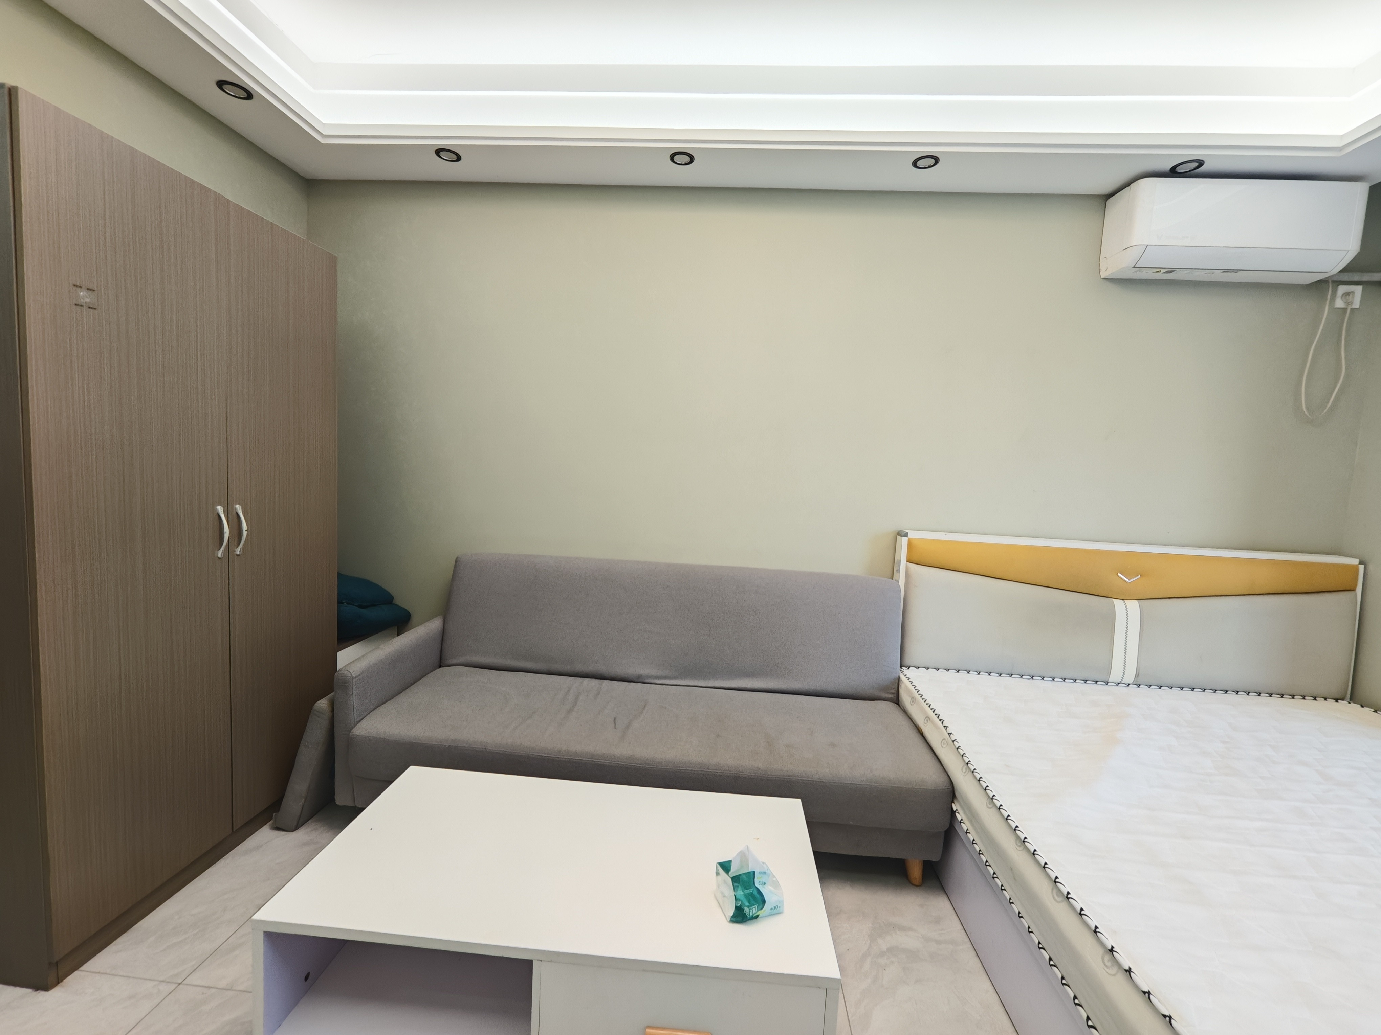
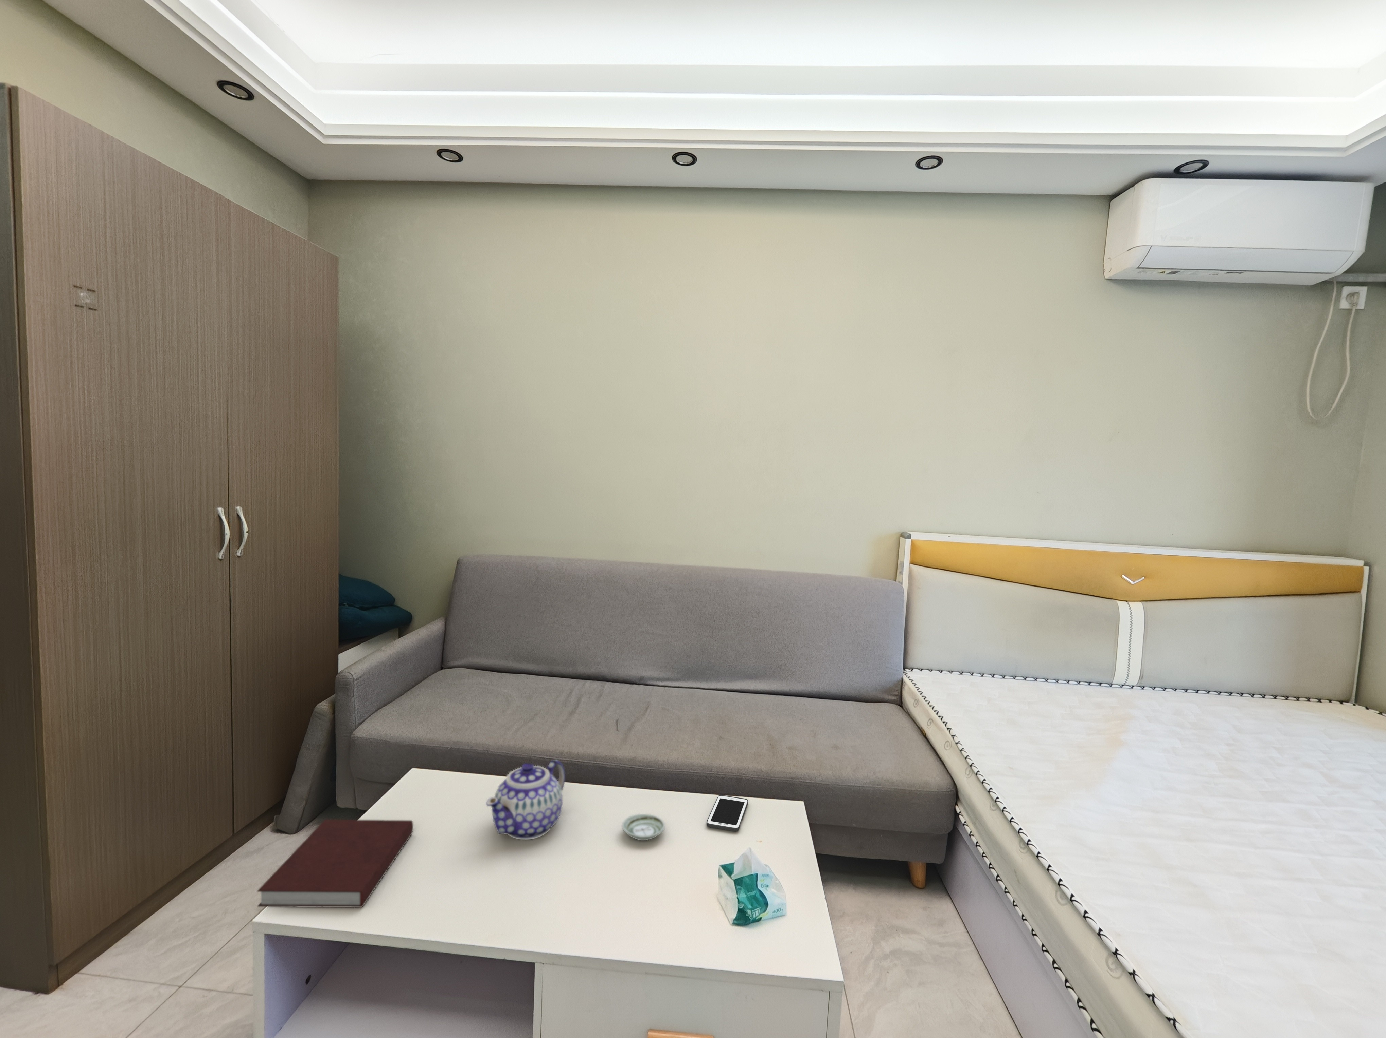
+ notebook [256,819,414,908]
+ cell phone [706,795,749,832]
+ teapot [486,759,565,840]
+ saucer [622,813,665,841]
